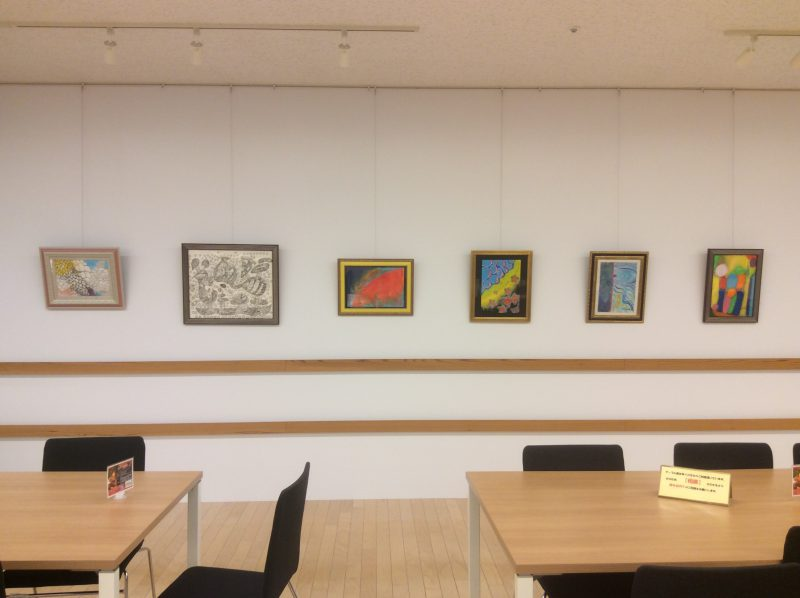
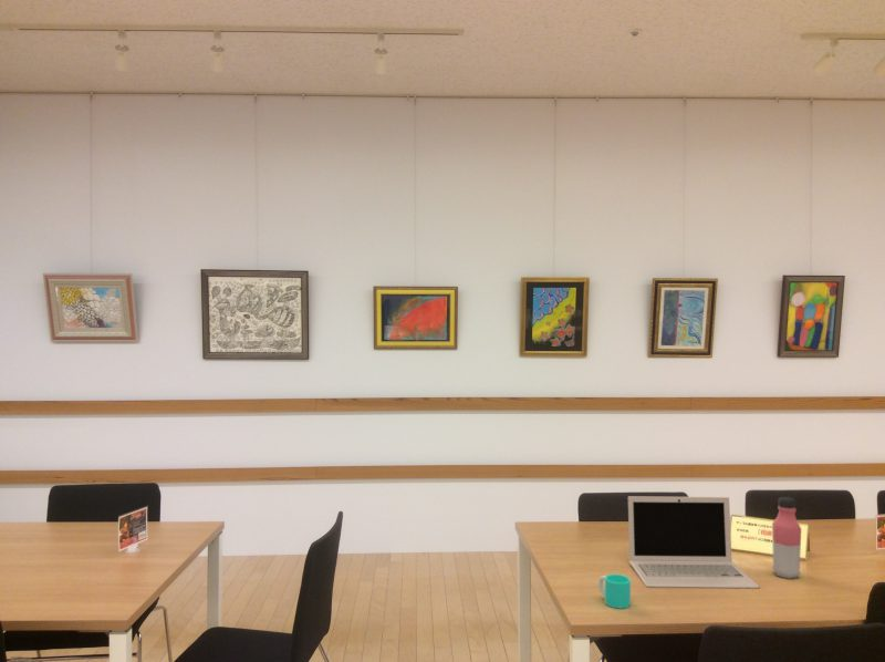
+ water bottle [771,496,802,580]
+ laptop [627,495,760,590]
+ cup [597,573,632,610]
